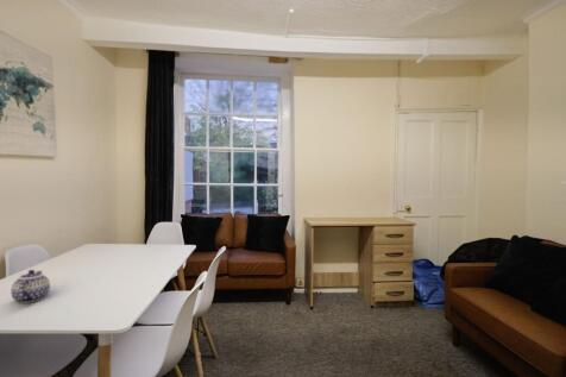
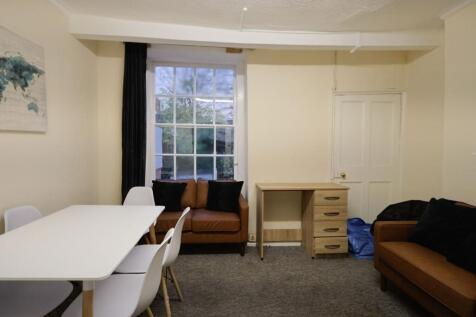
- teapot [10,269,51,304]
